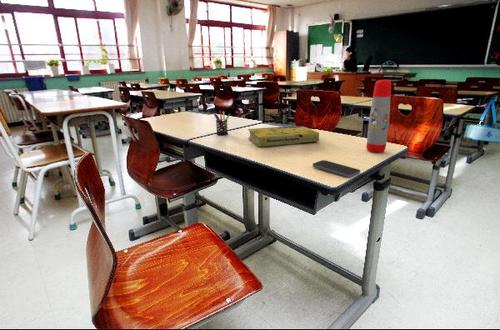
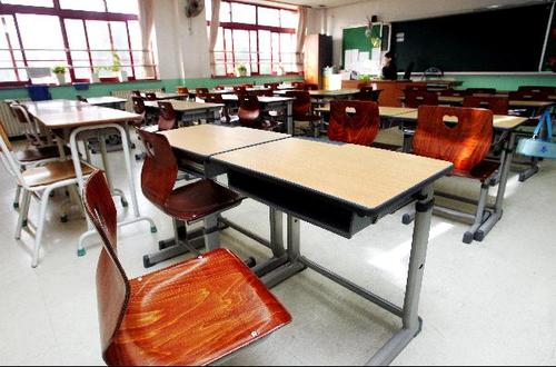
- water bottle [366,79,392,154]
- pen holder [213,110,231,136]
- book [248,125,320,147]
- smartphone [312,159,361,178]
